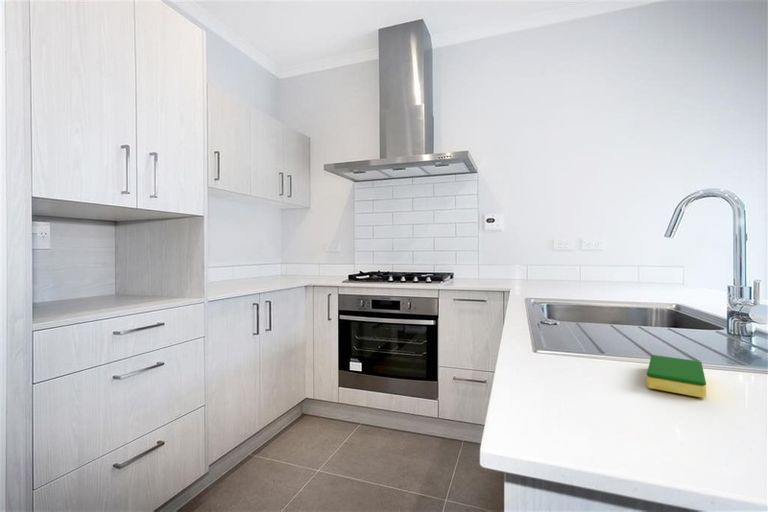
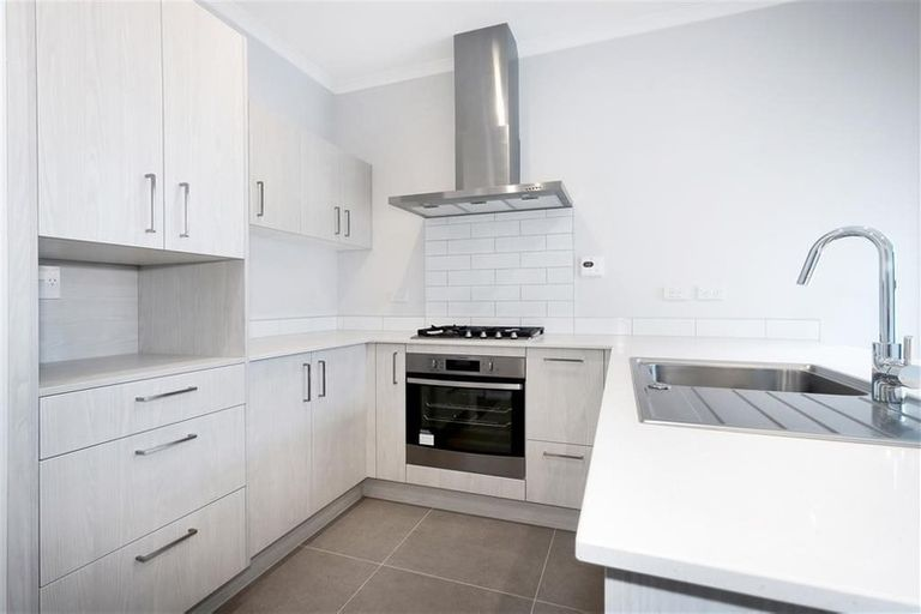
- dish sponge [646,354,707,399]
